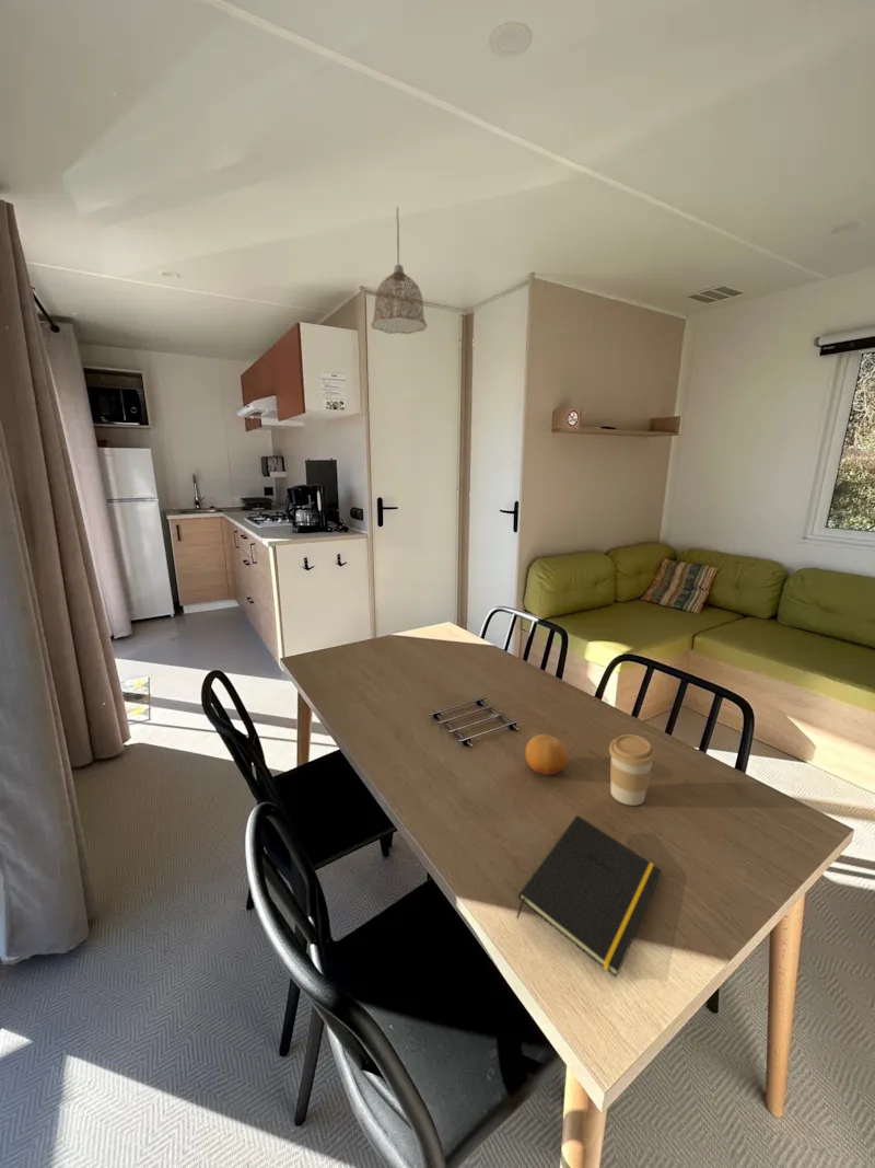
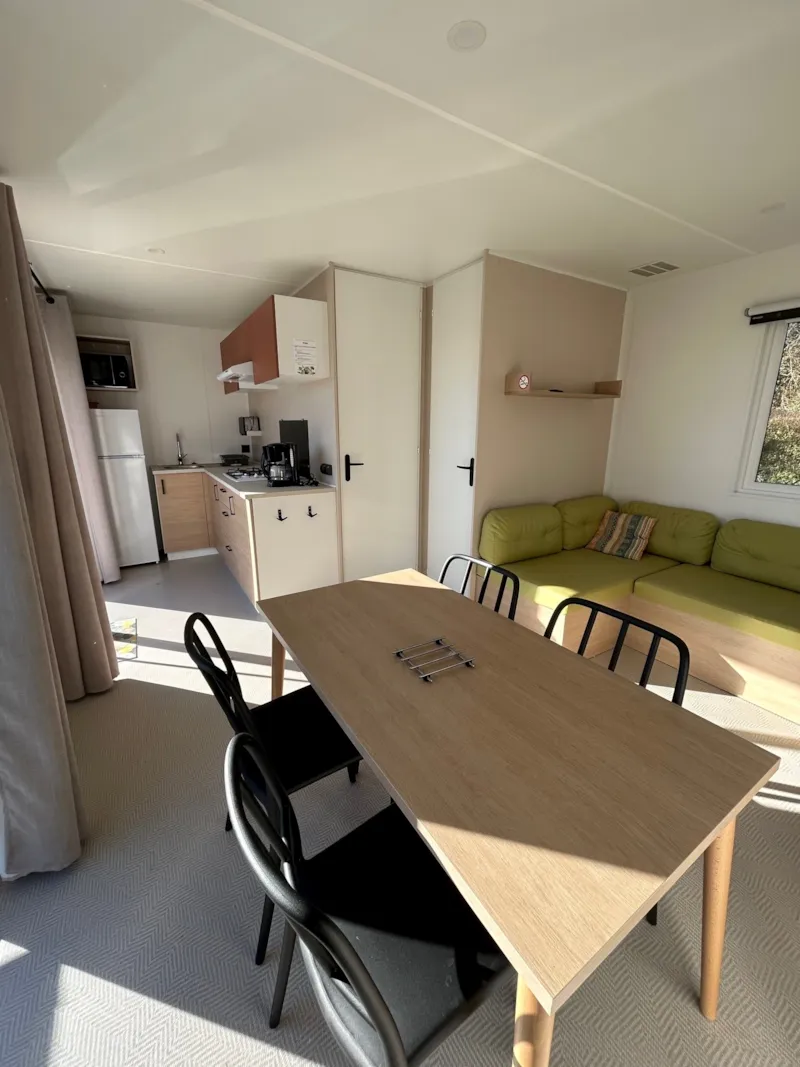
- pendant lamp [371,206,428,335]
- coffee cup [608,733,656,807]
- notepad [515,814,663,979]
- fruit [525,733,569,776]
